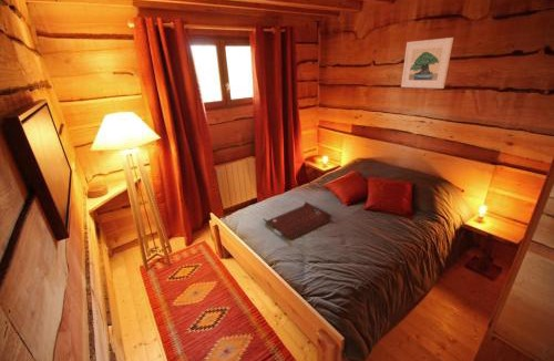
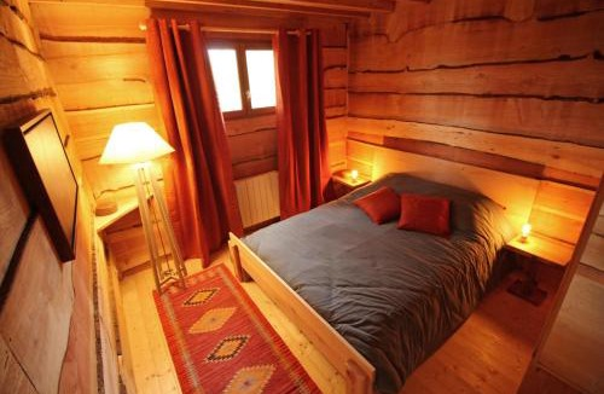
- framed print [400,37,454,90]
- serving tray [261,200,334,240]
